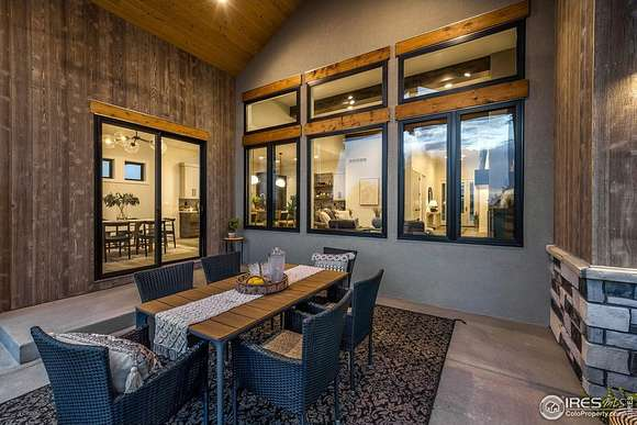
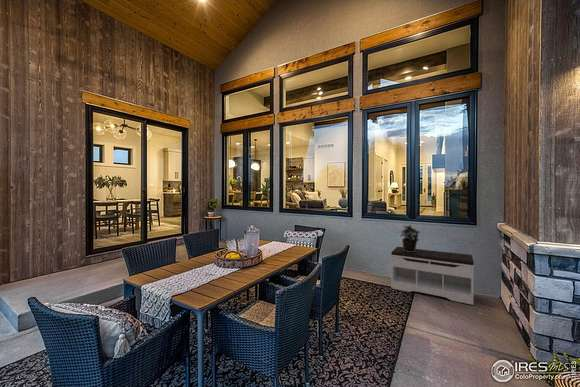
+ bench [390,246,475,306]
+ potted plant [399,224,421,252]
